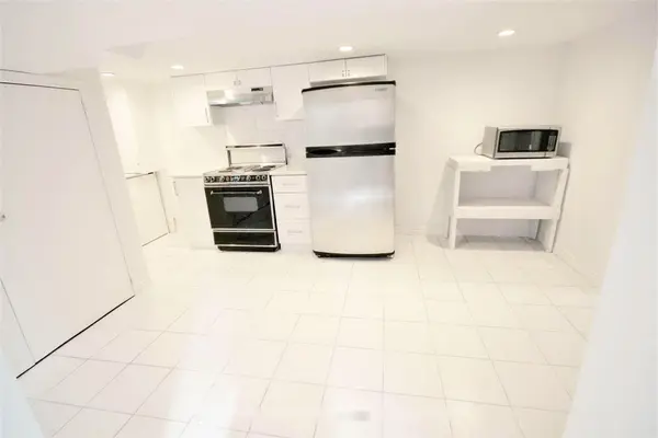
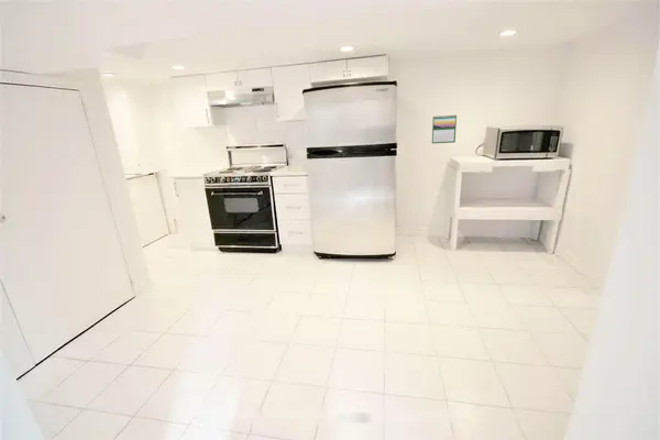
+ calendar [431,113,458,144]
